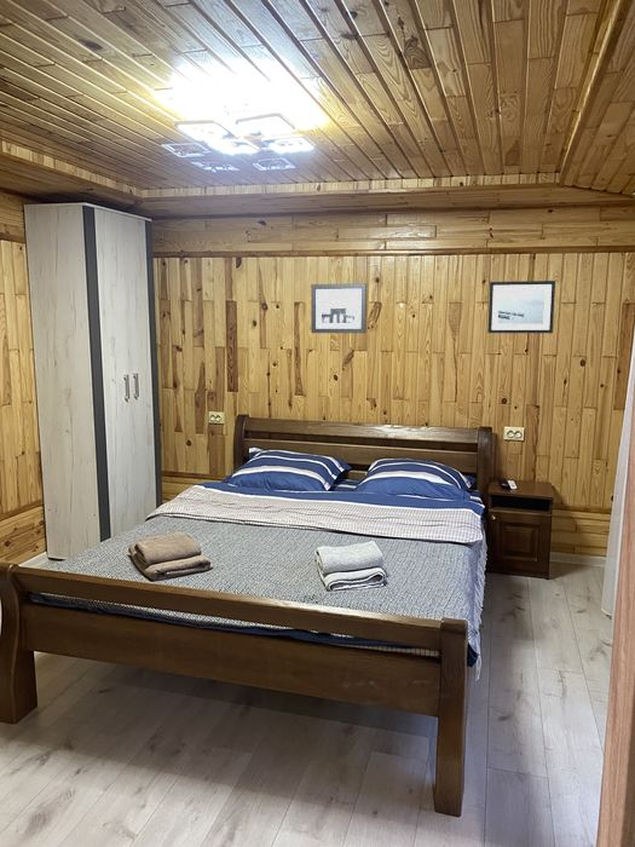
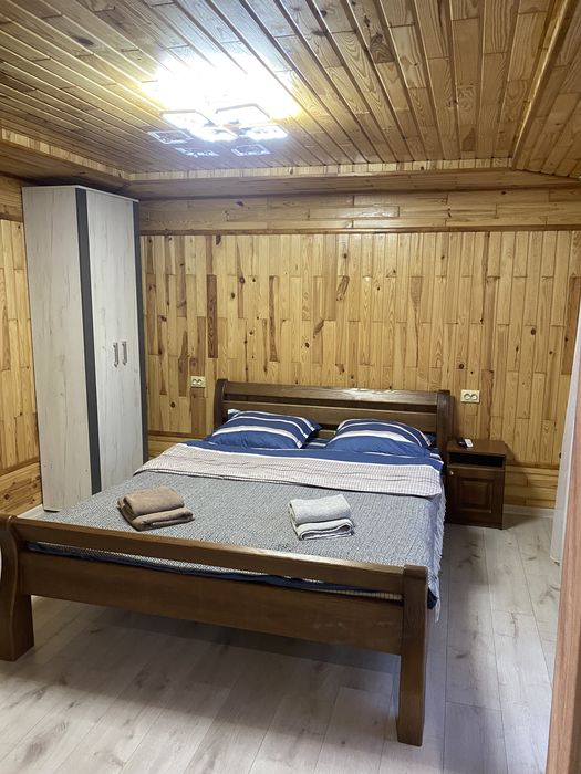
- wall art [486,280,556,334]
- wall art [310,282,368,334]
